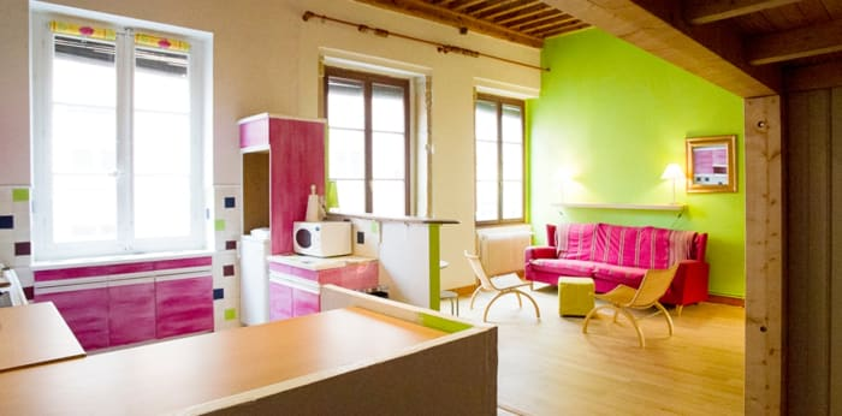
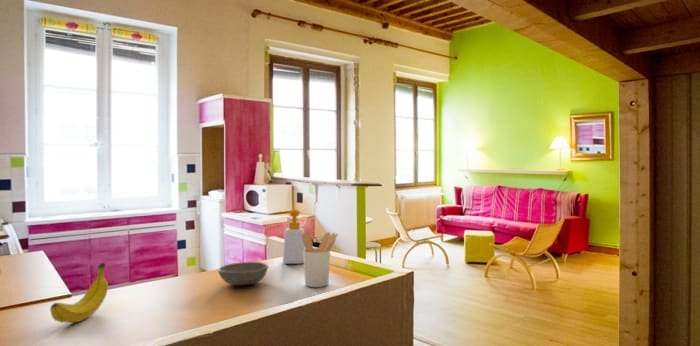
+ soap bottle [272,209,306,265]
+ utensil holder [302,231,339,288]
+ soup bowl [217,261,270,286]
+ fruit [49,262,109,324]
